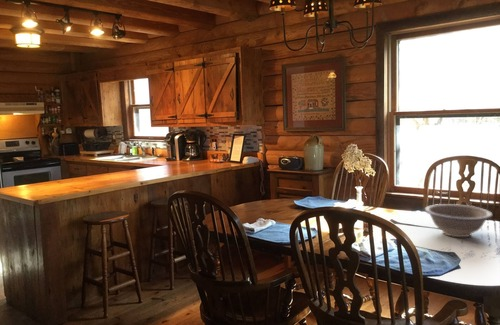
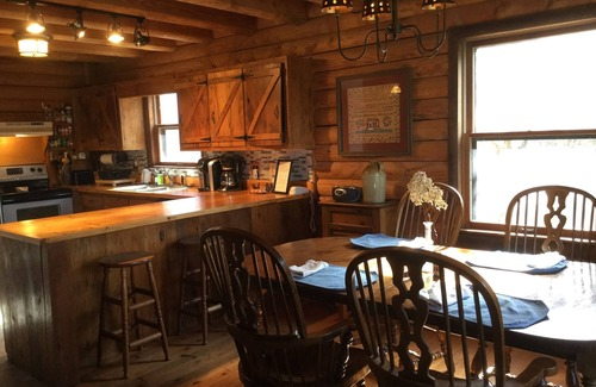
- bowl [424,203,494,238]
